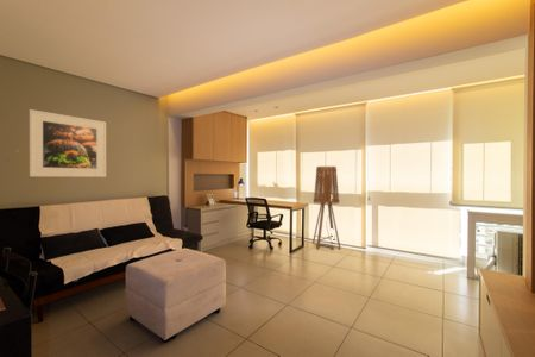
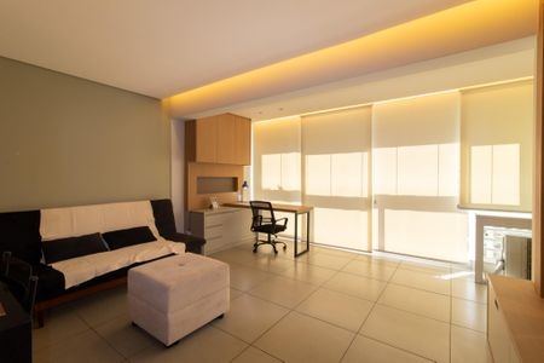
- floor lamp [311,165,342,251]
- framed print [29,108,107,178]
